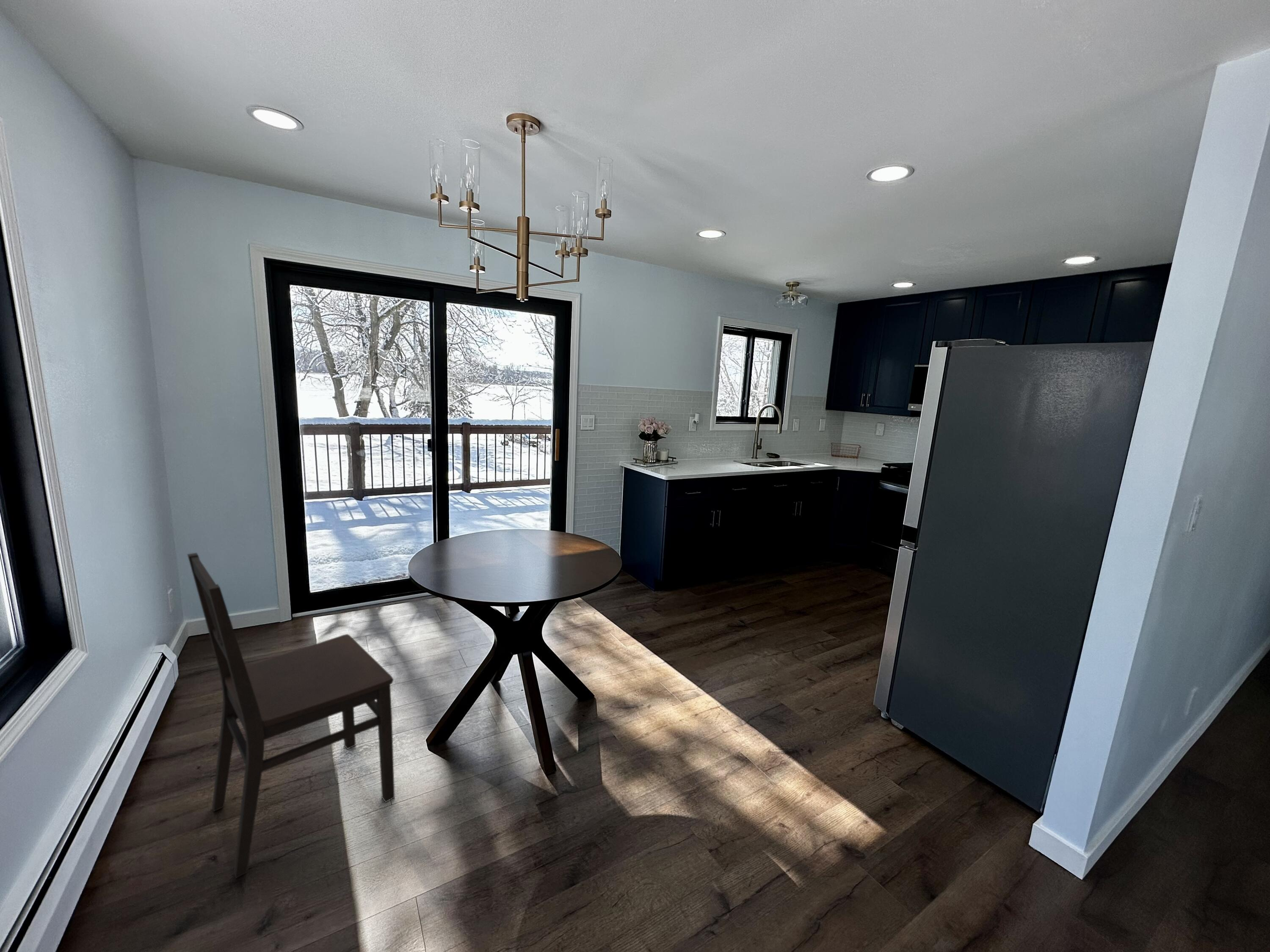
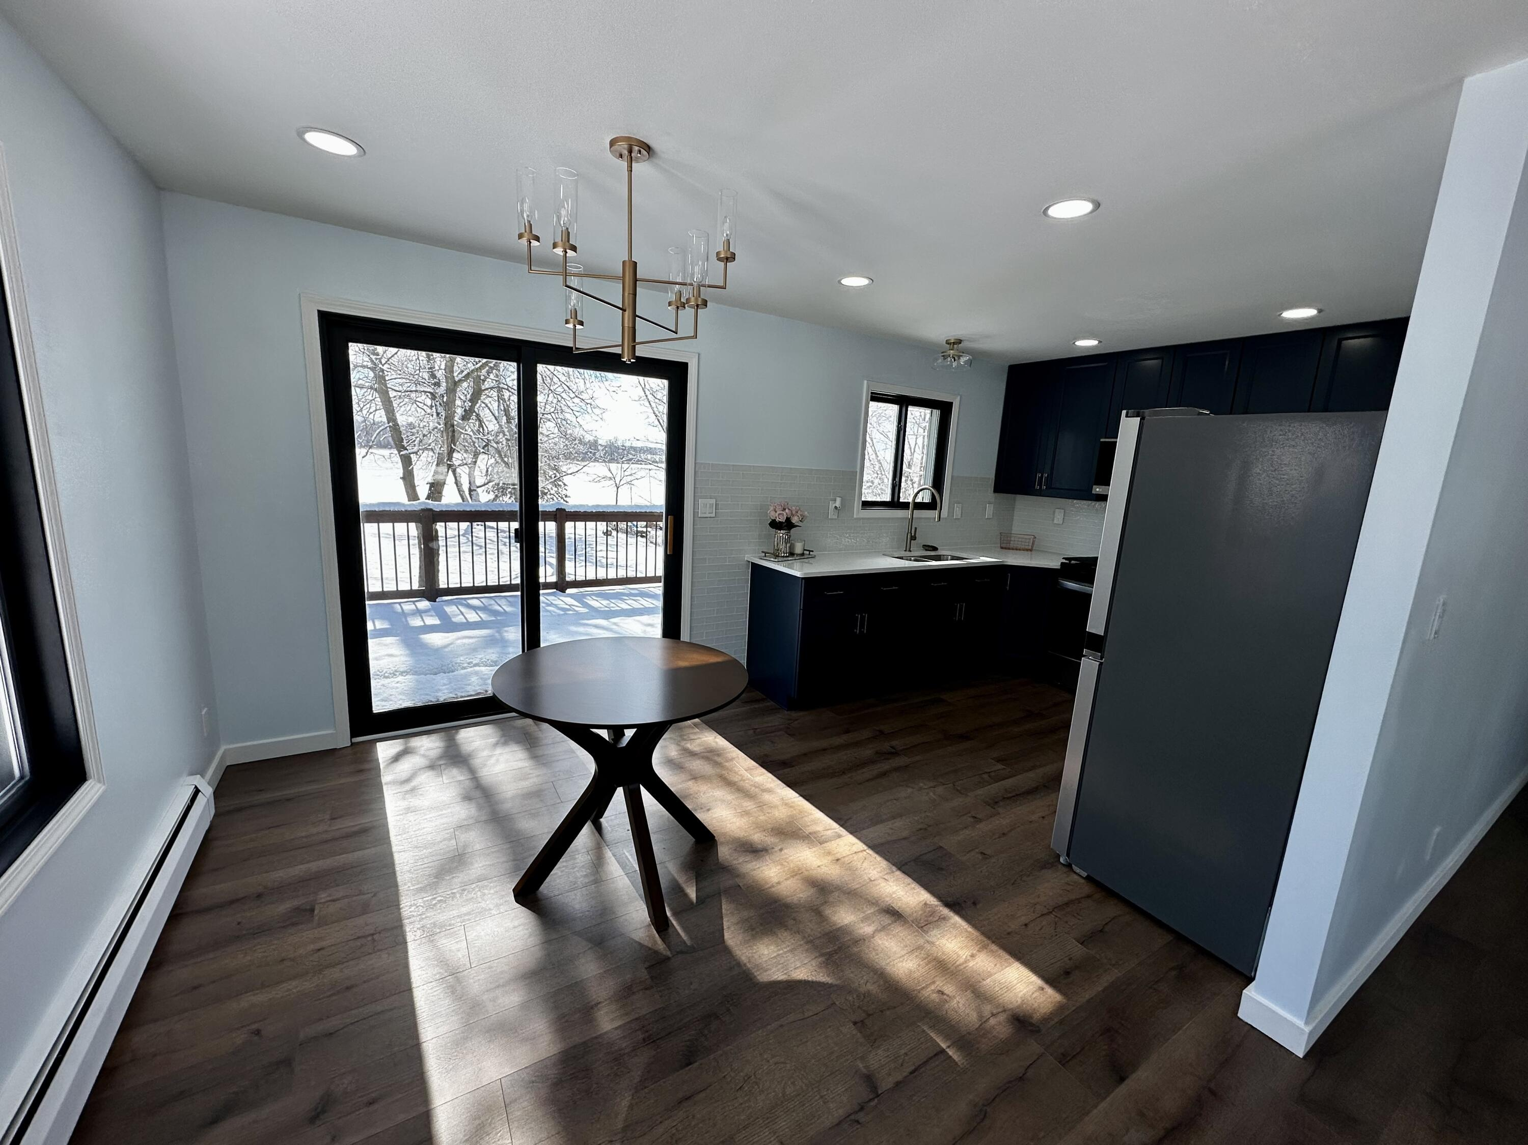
- dining chair [187,552,395,879]
